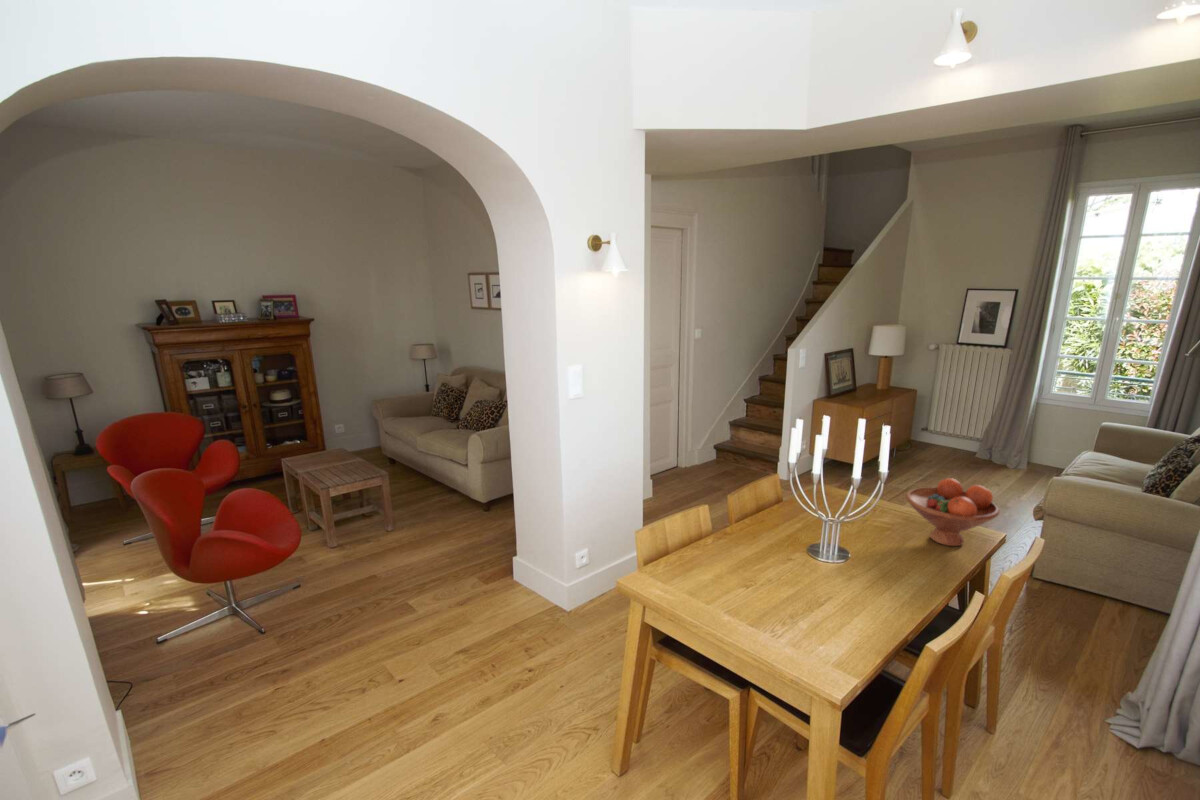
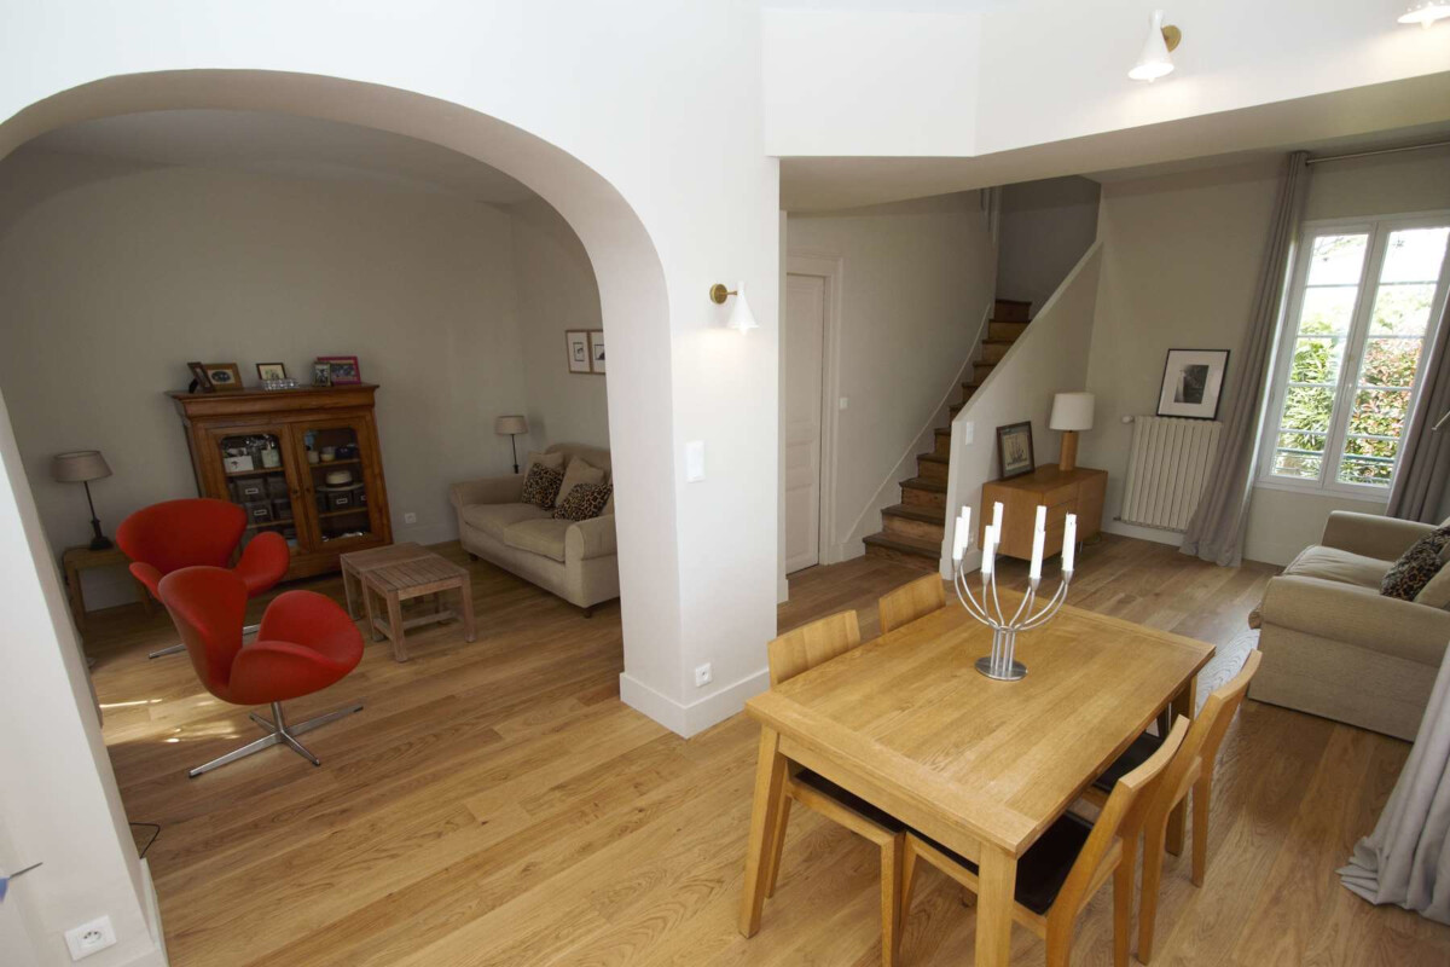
- fruit bowl [905,477,1001,547]
